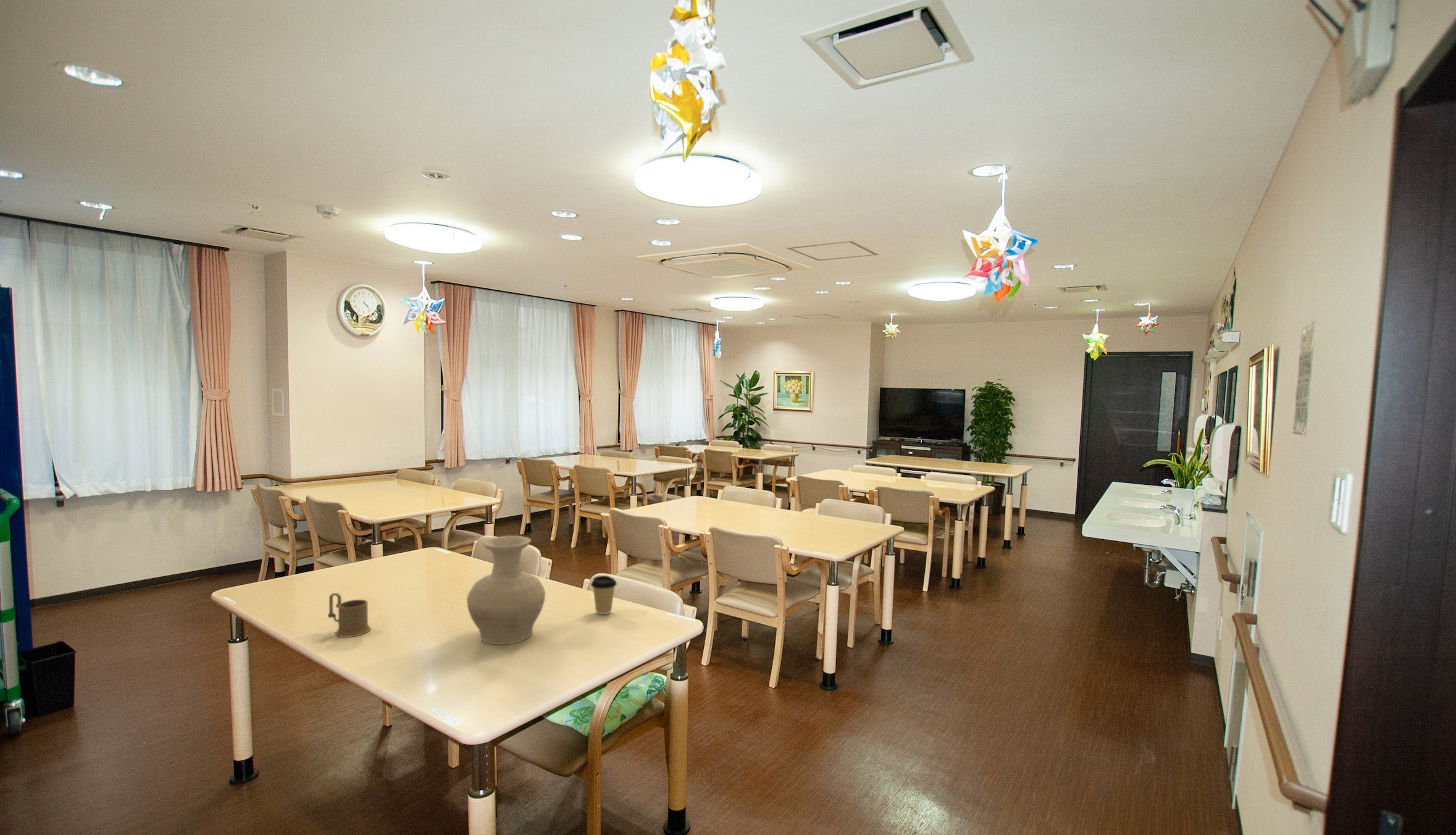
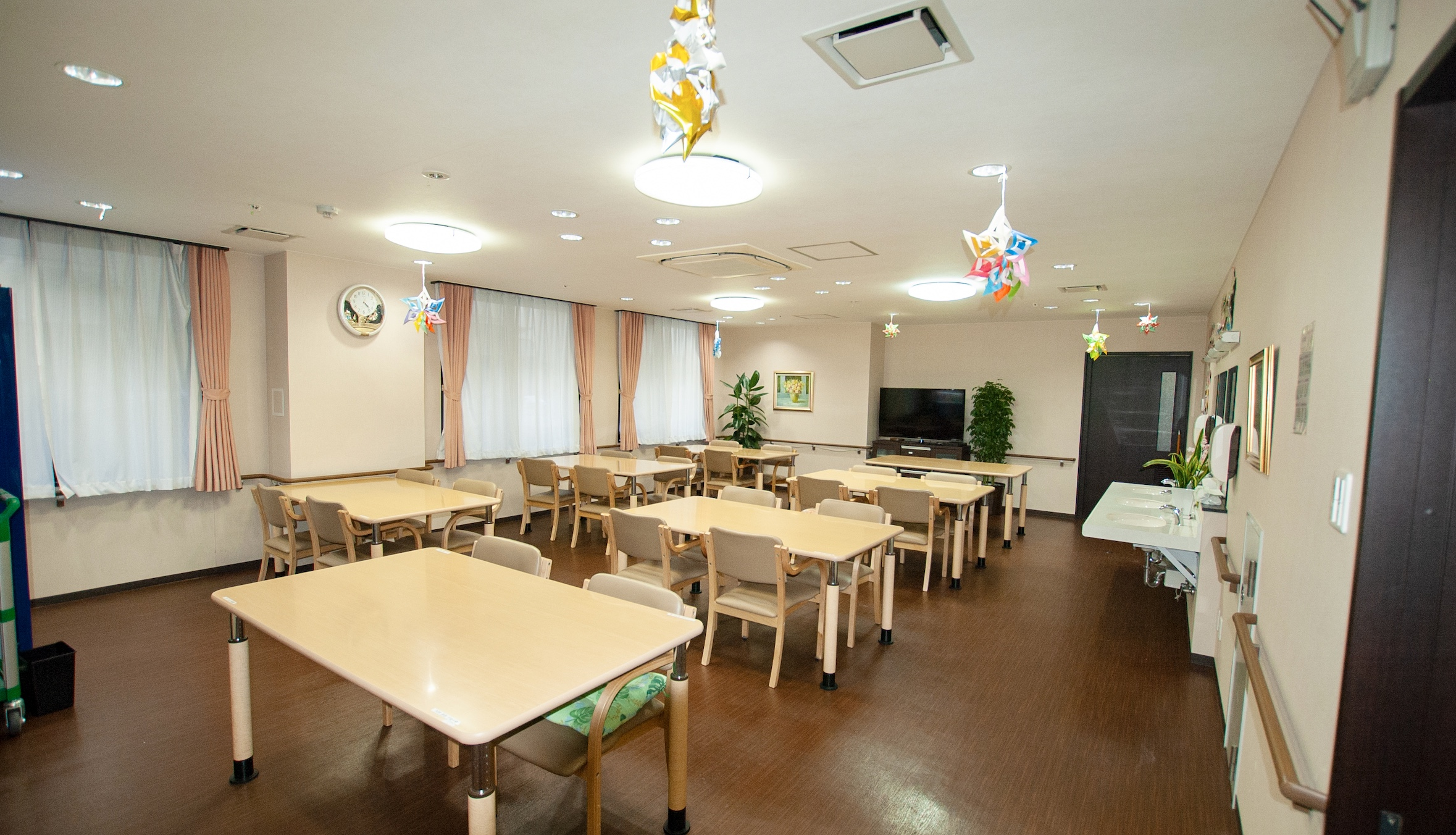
- mug [327,592,372,638]
- vase [466,535,546,645]
- coffee cup [590,575,617,615]
